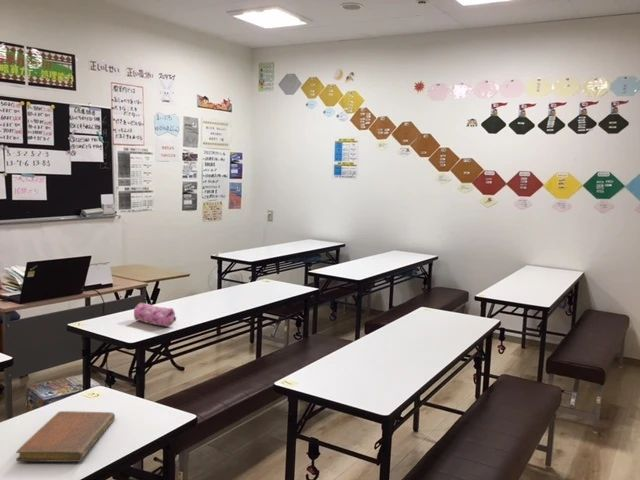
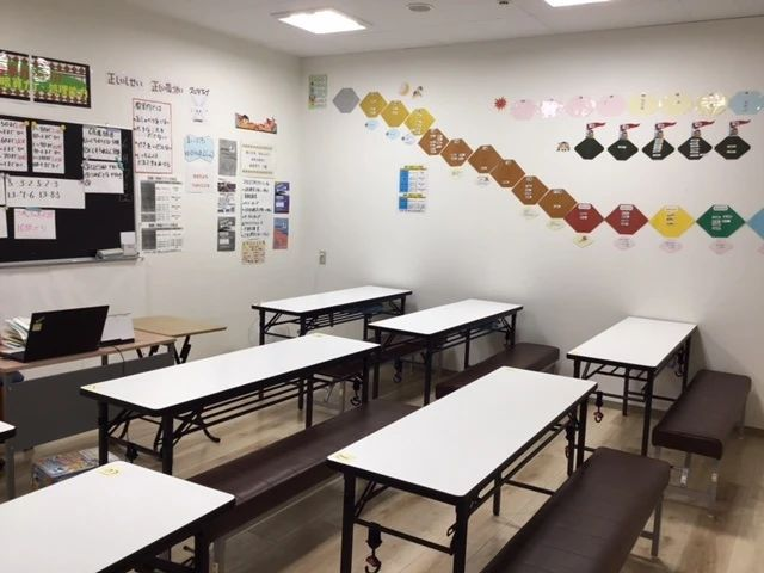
- notebook [15,410,116,463]
- pencil case [133,302,177,327]
